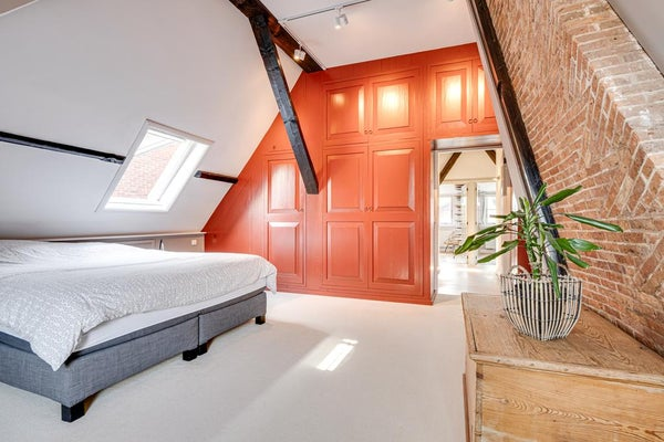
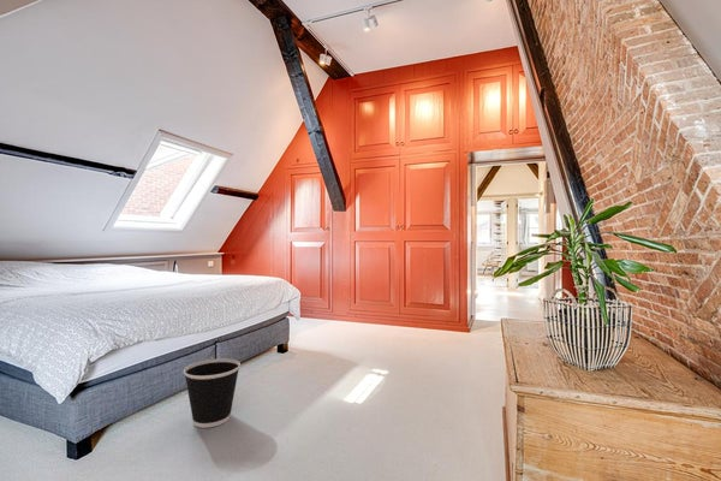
+ wastebasket [183,357,242,429]
